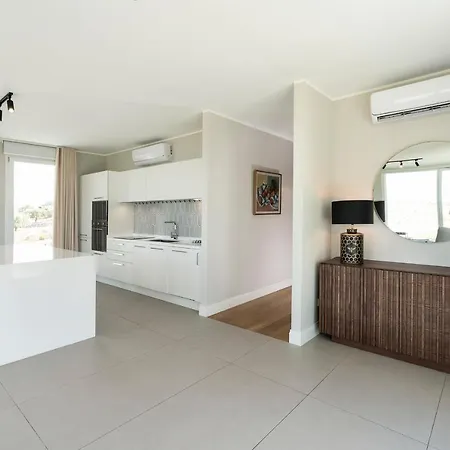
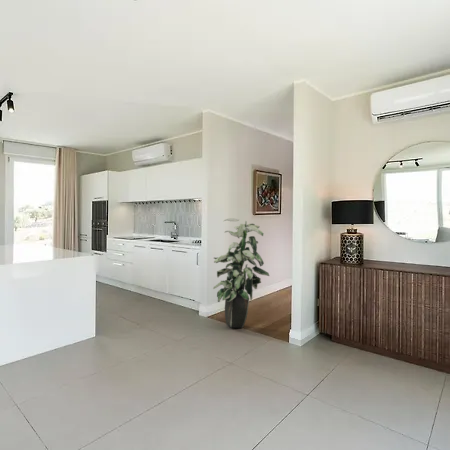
+ indoor plant [212,217,270,329]
